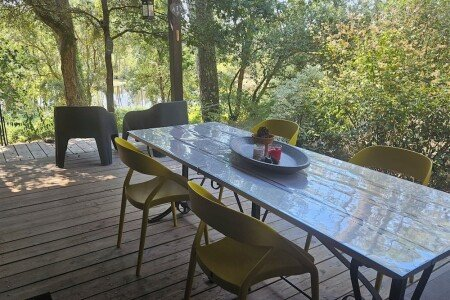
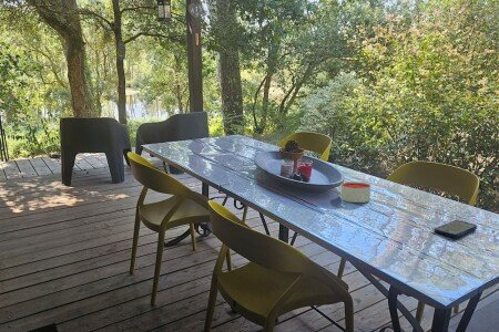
+ candle [339,180,371,204]
+ mobile phone [434,219,478,239]
